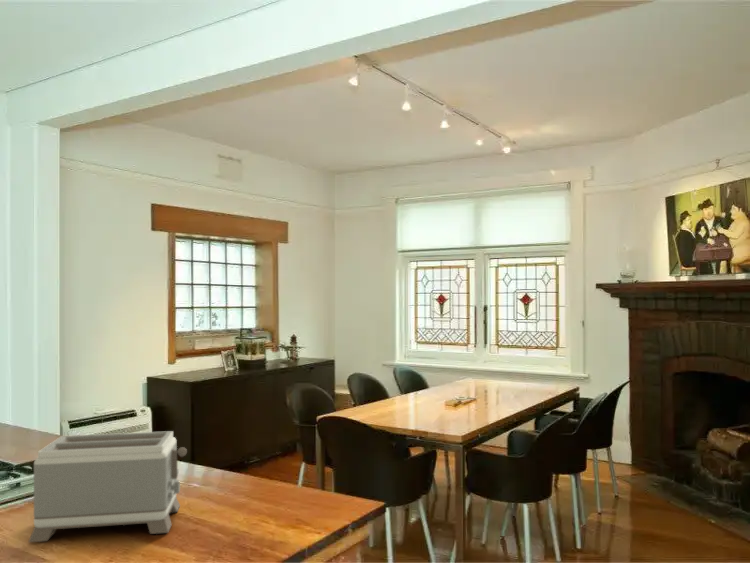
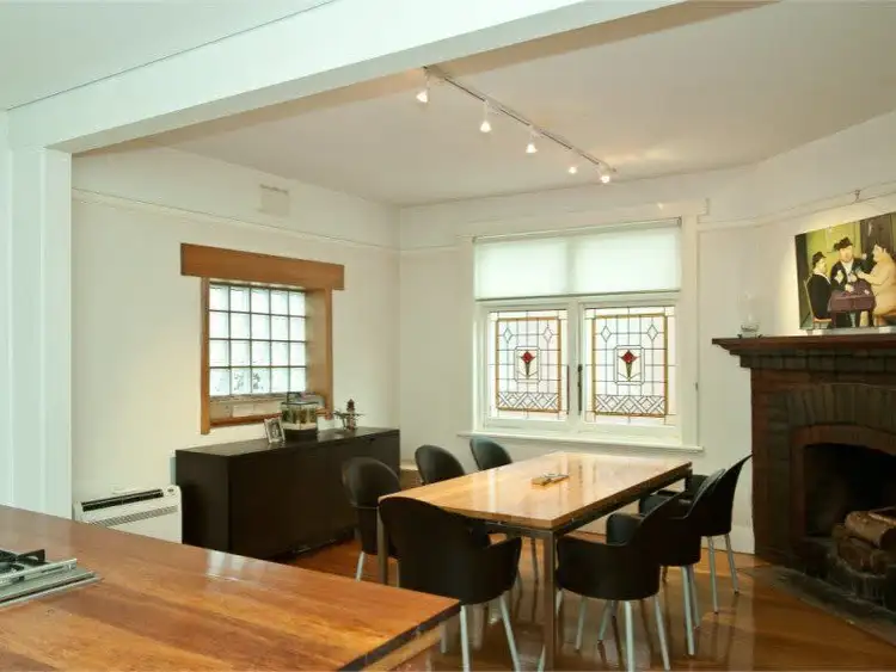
- toaster [27,430,188,543]
